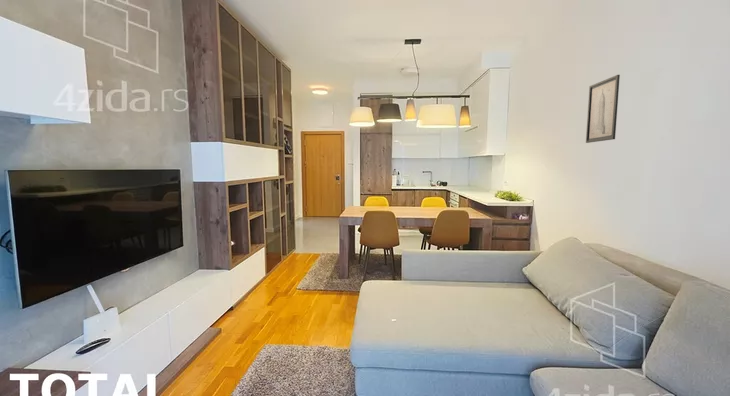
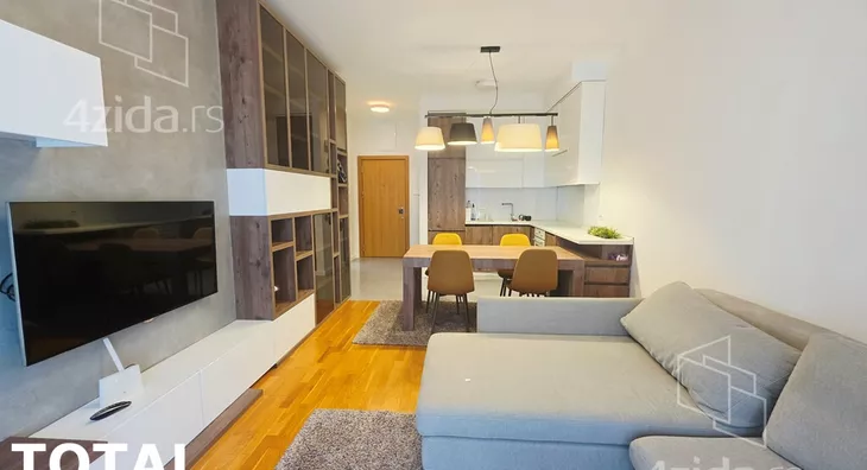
- wall art [585,74,621,144]
